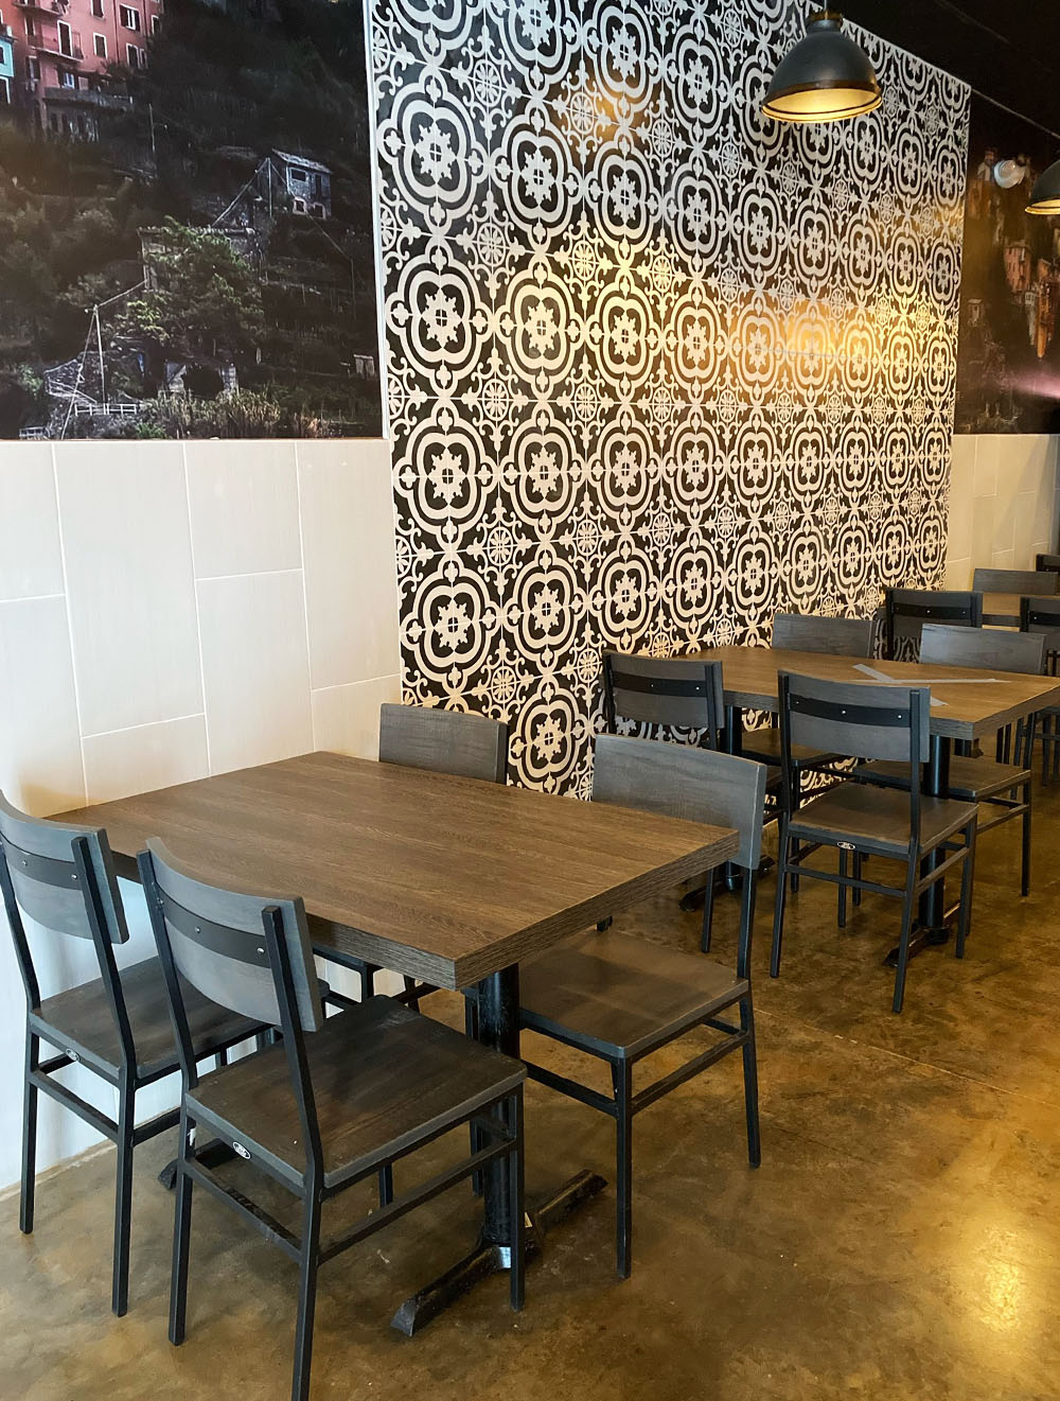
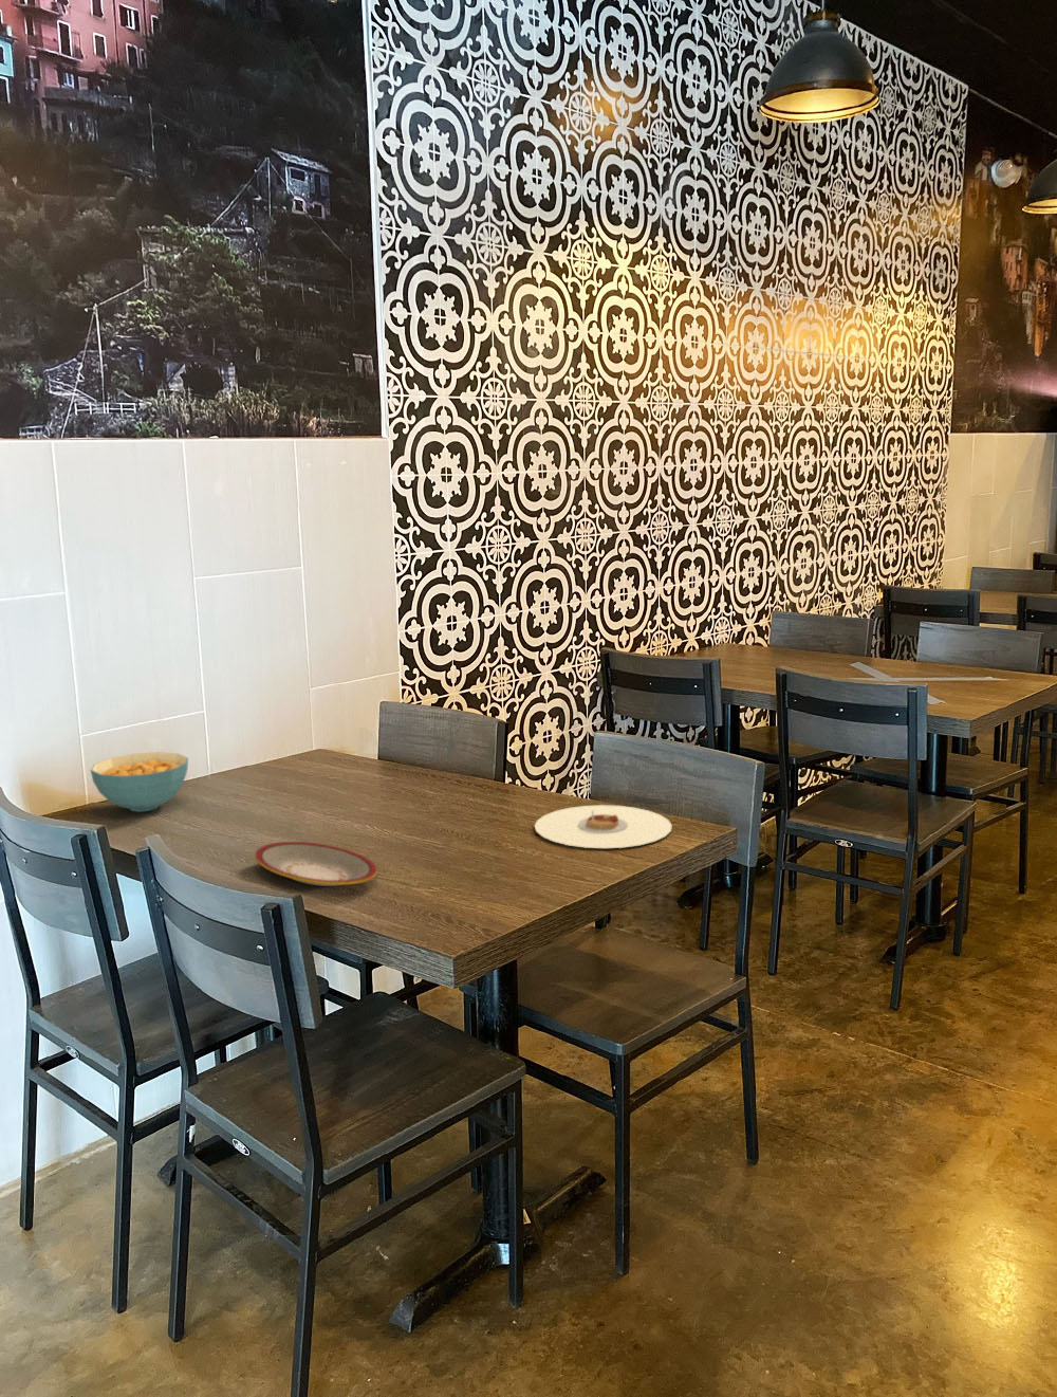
+ plate [253,841,379,887]
+ plate [534,804,673,850]
+ cereal bowl [90,751,189,813]
